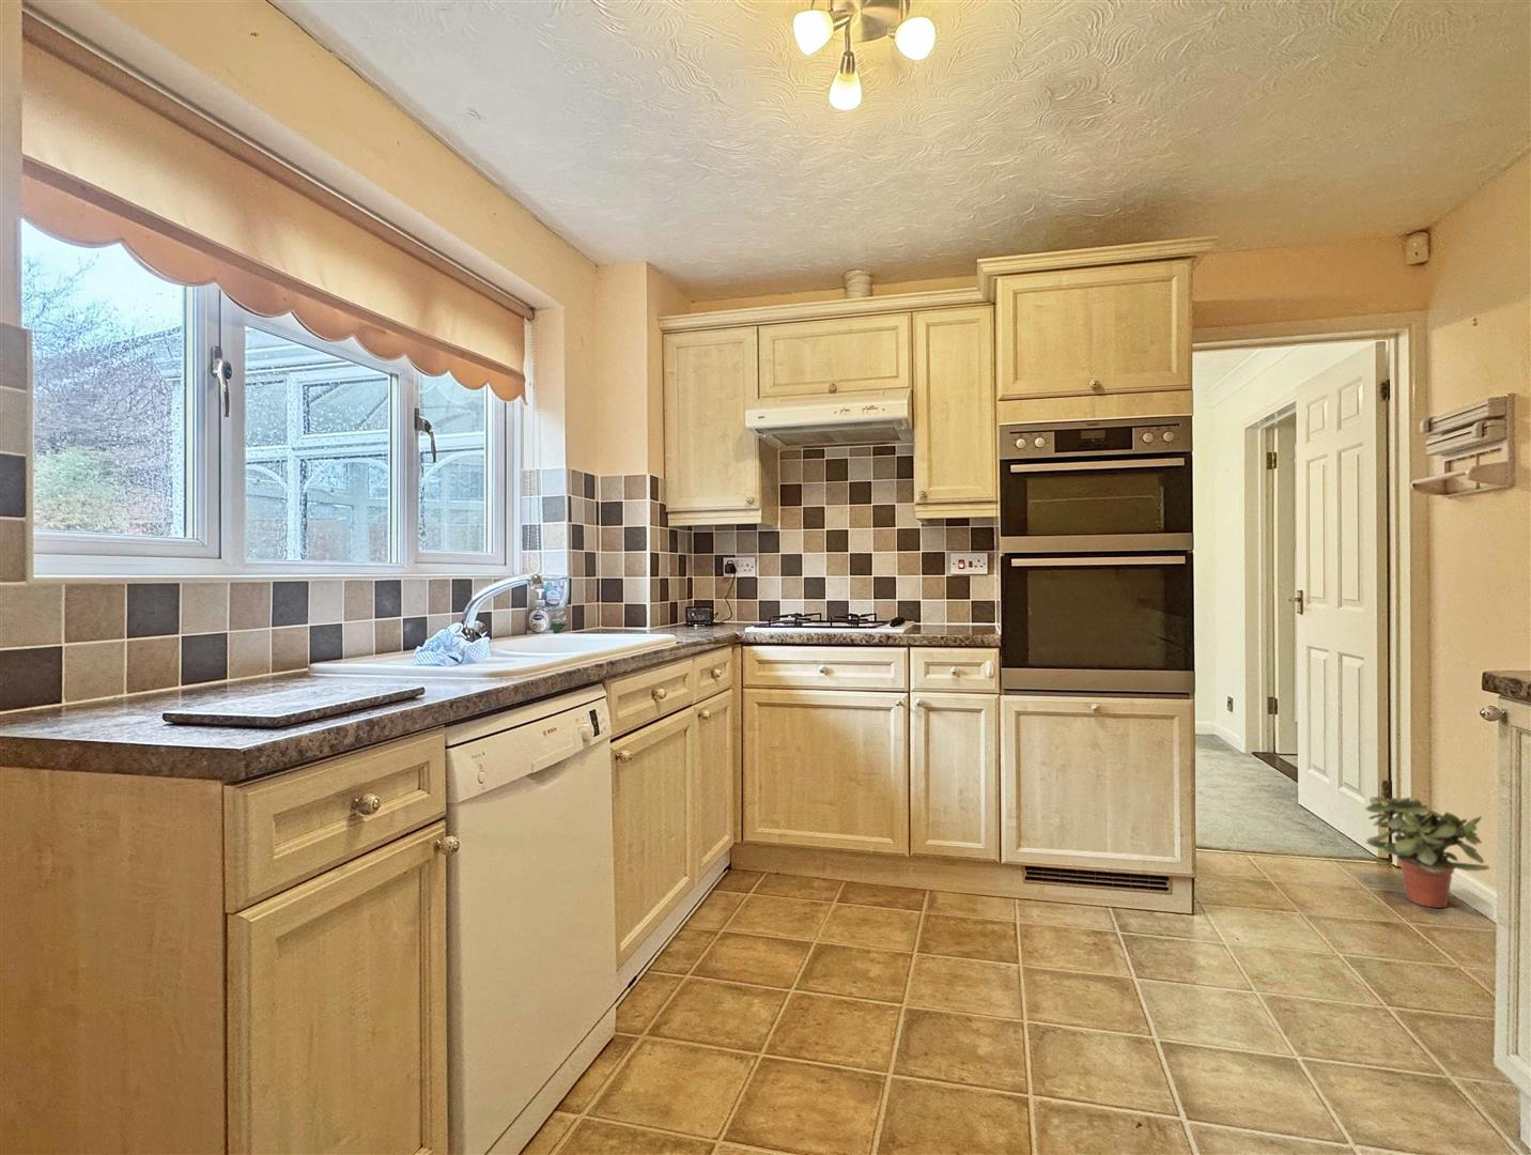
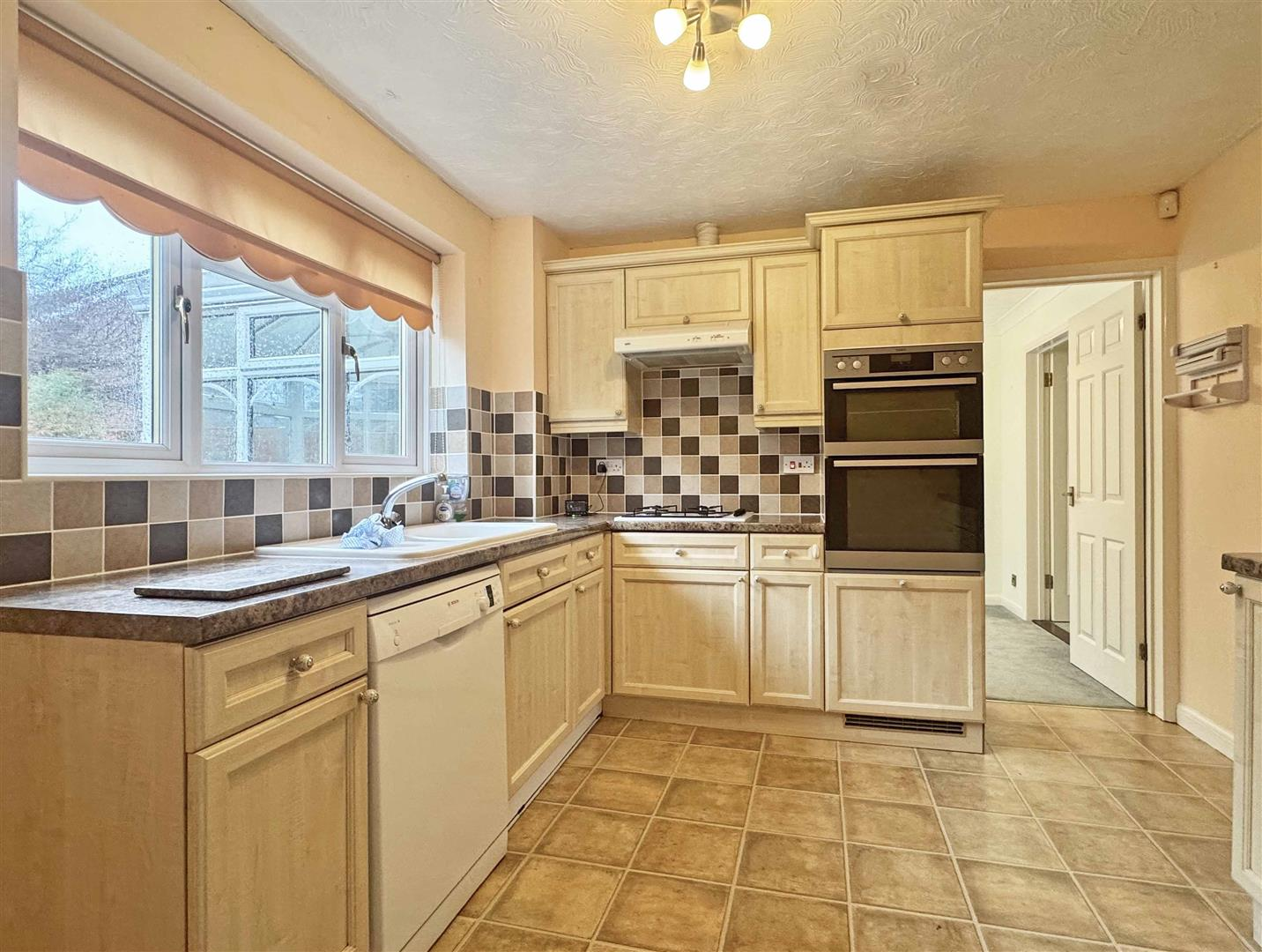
- potted plant [1365,796,1491,909]
